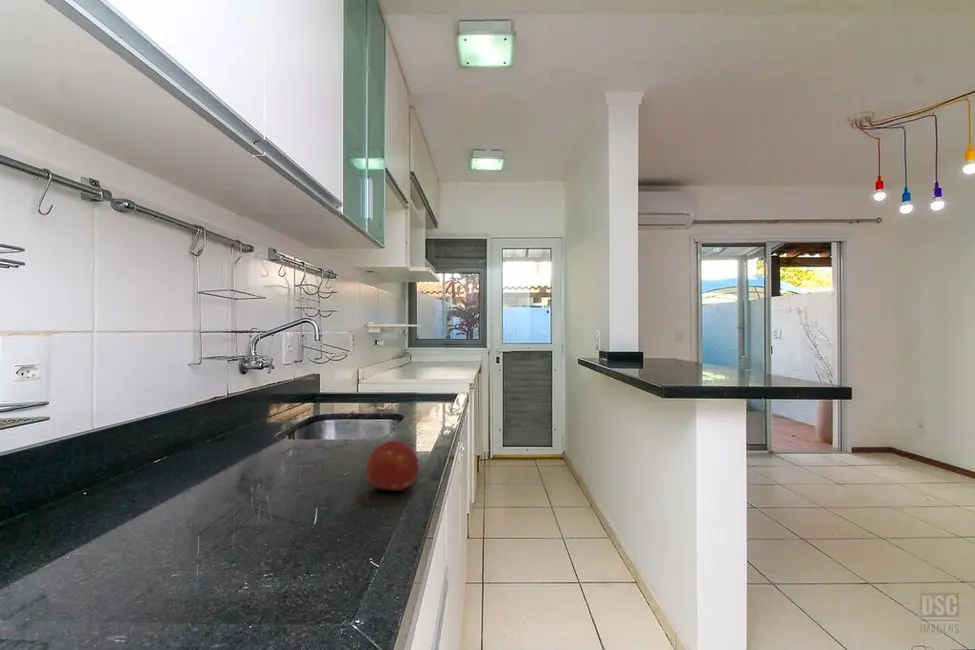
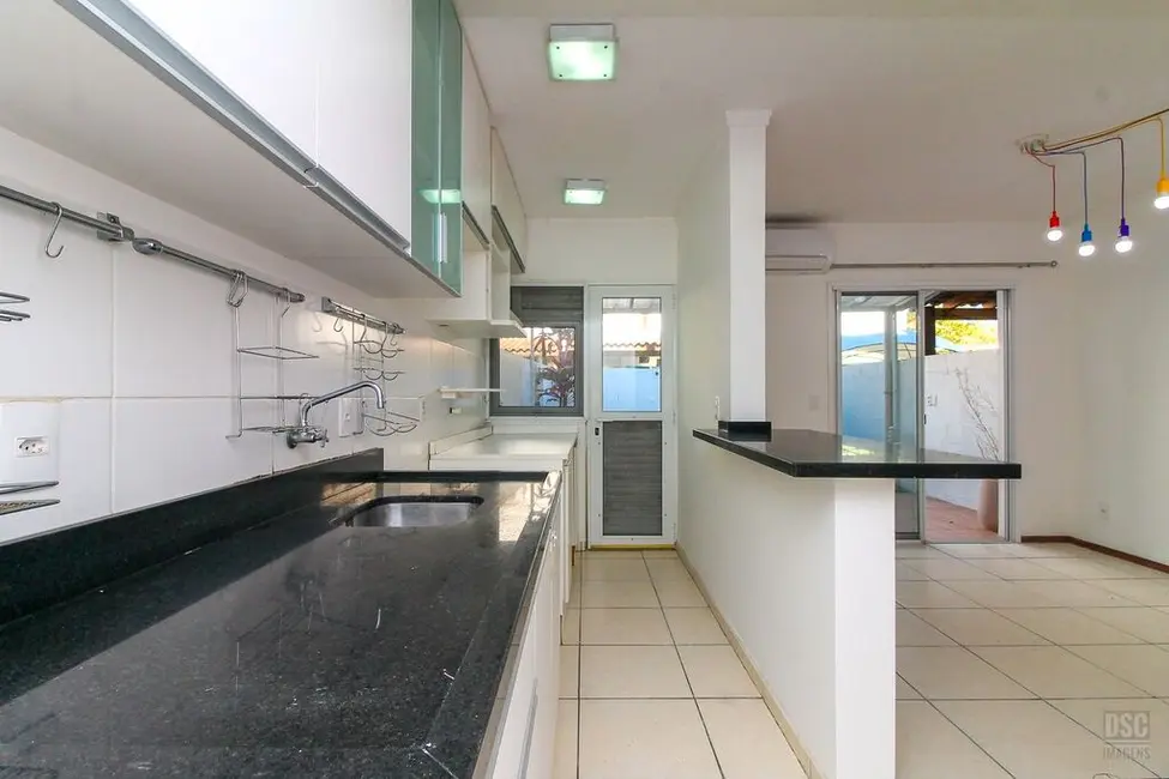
- fruit [365,439,419,492]
